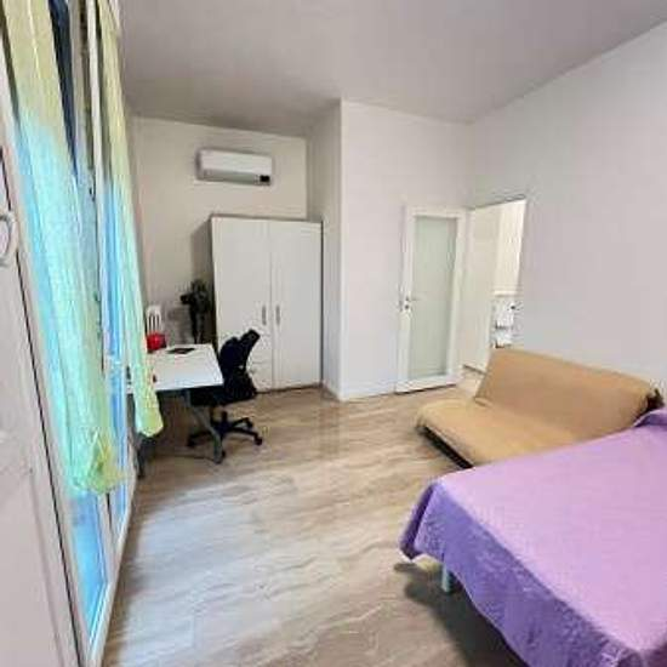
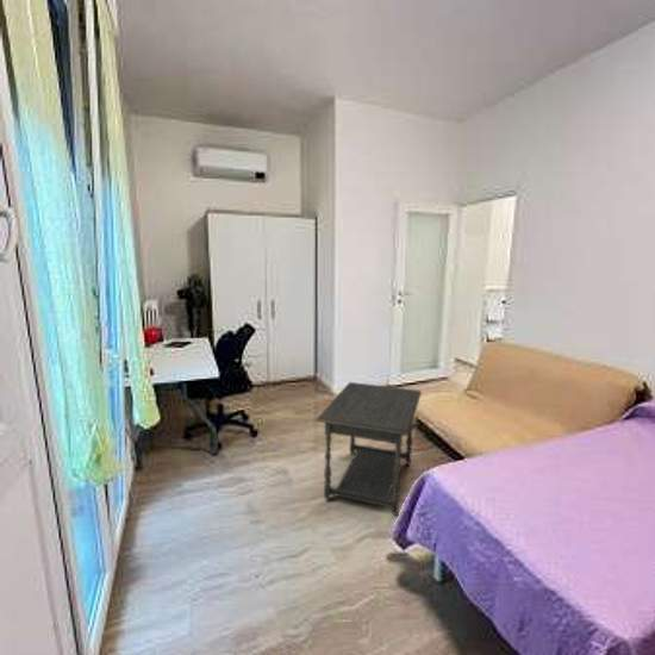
+ side table [314,381,423,517]
